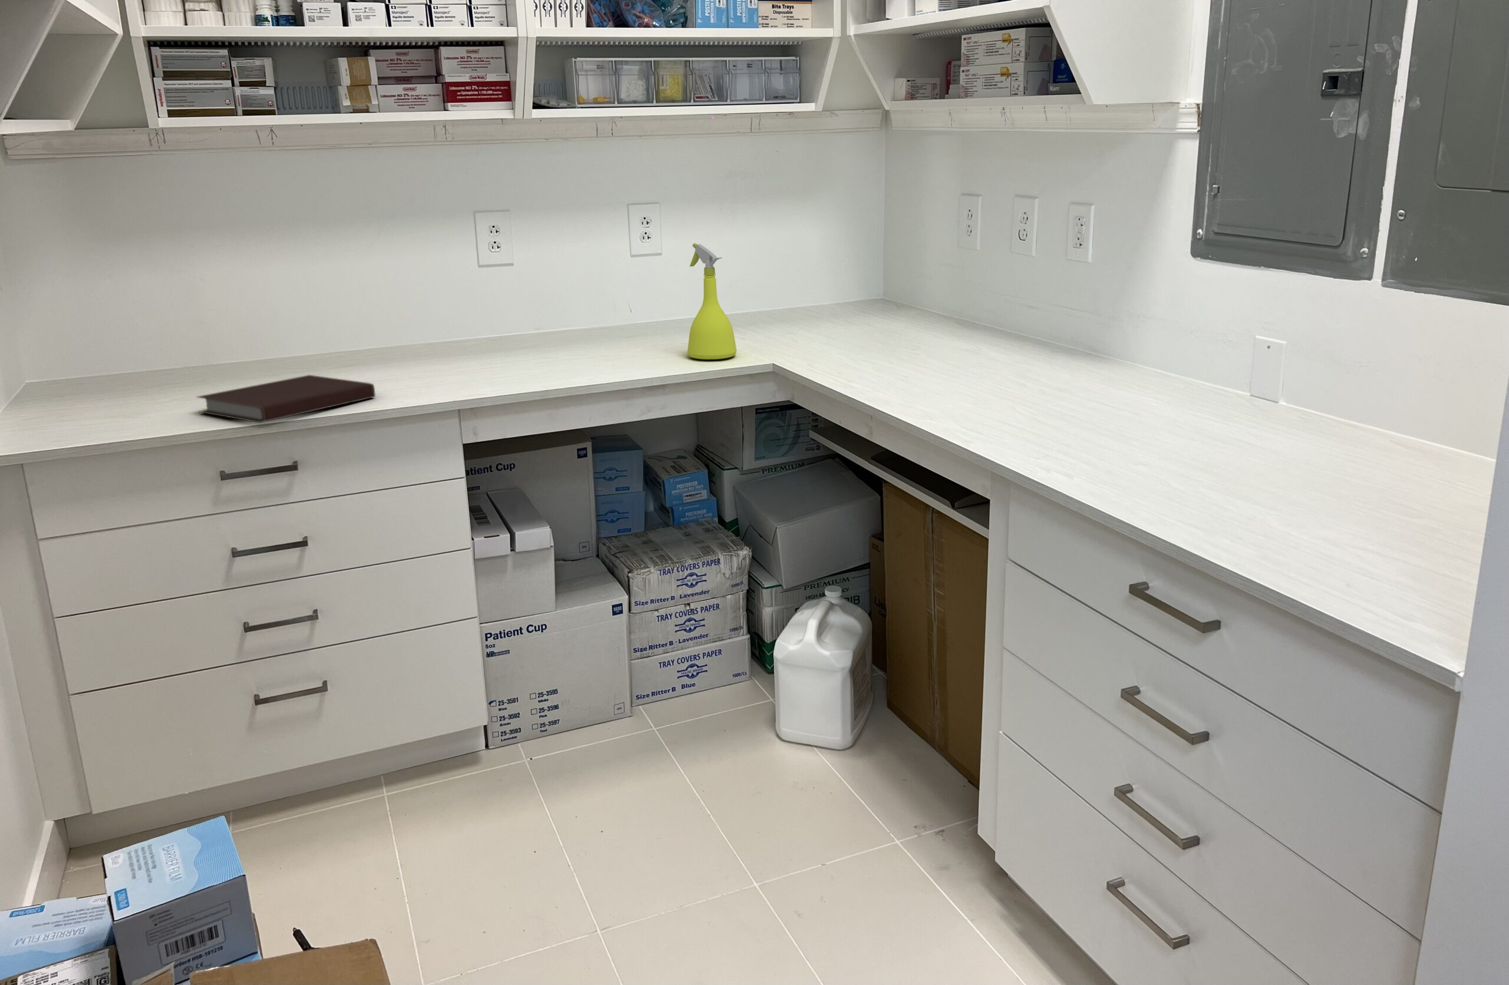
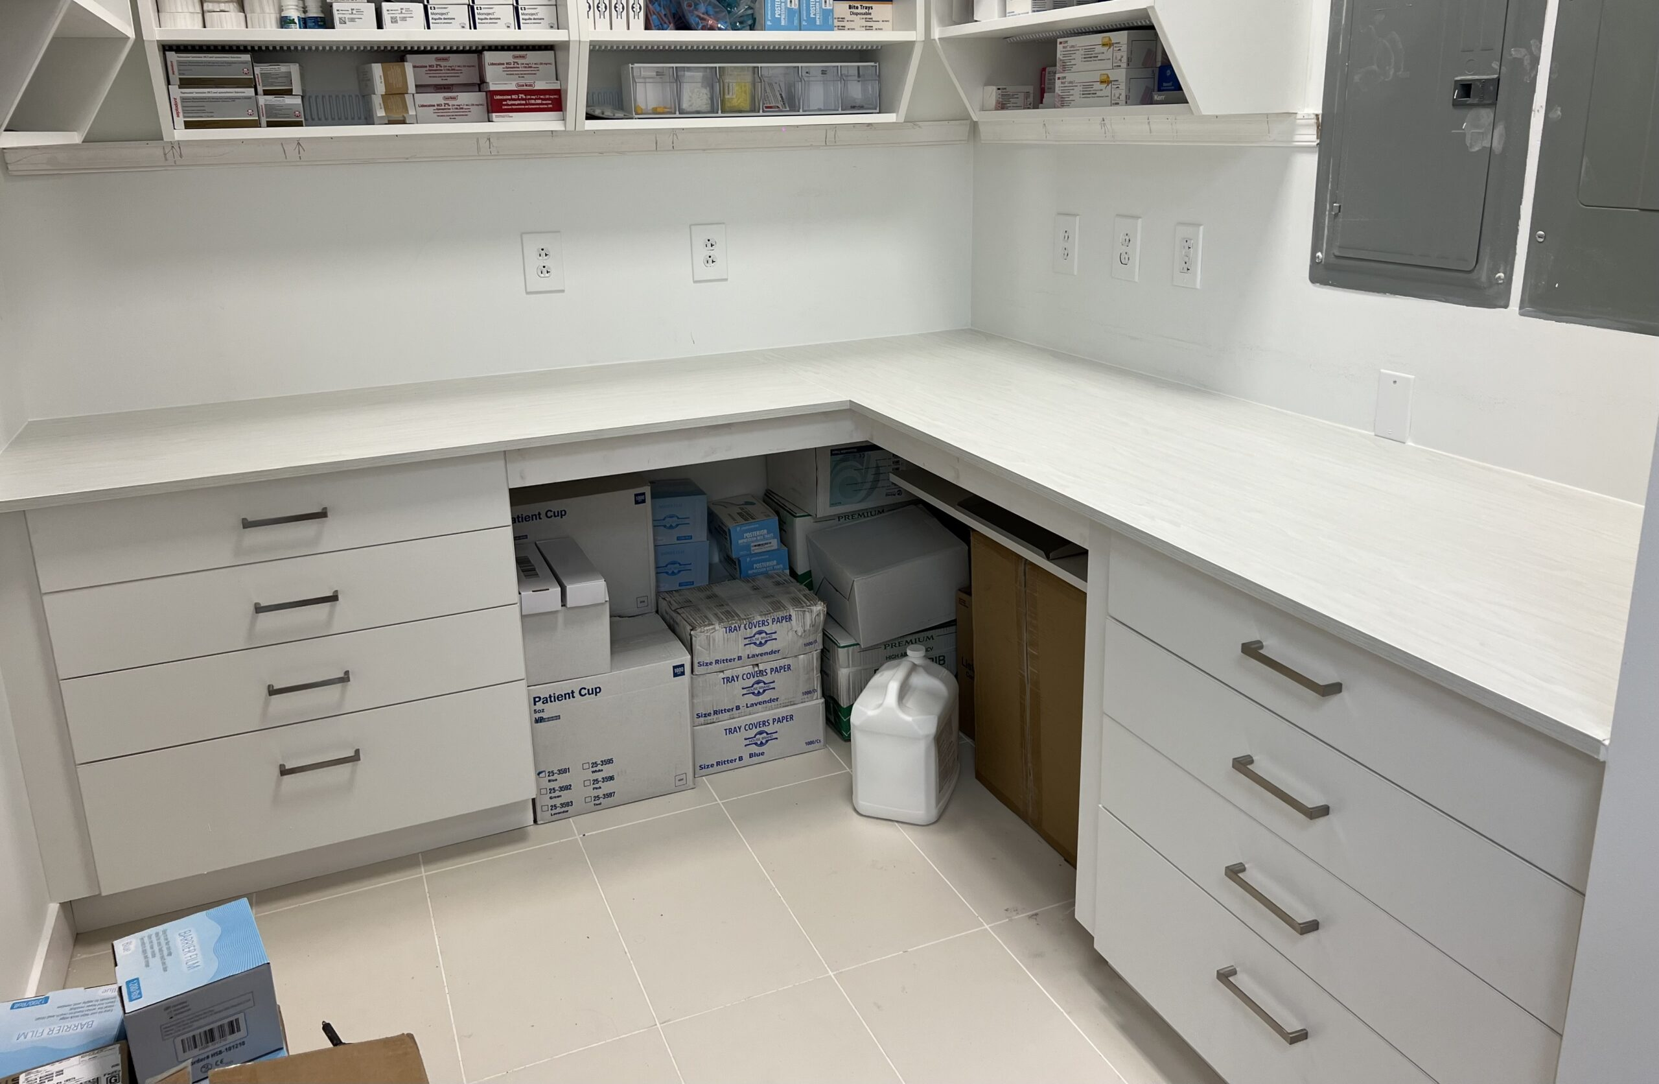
- notebook [195,374,376,423]
- spray bottle [686,243,737,359]
